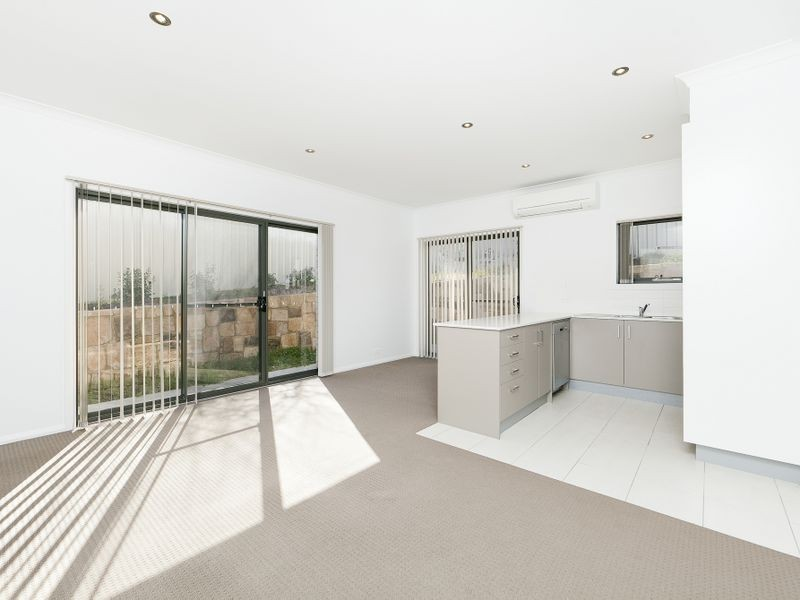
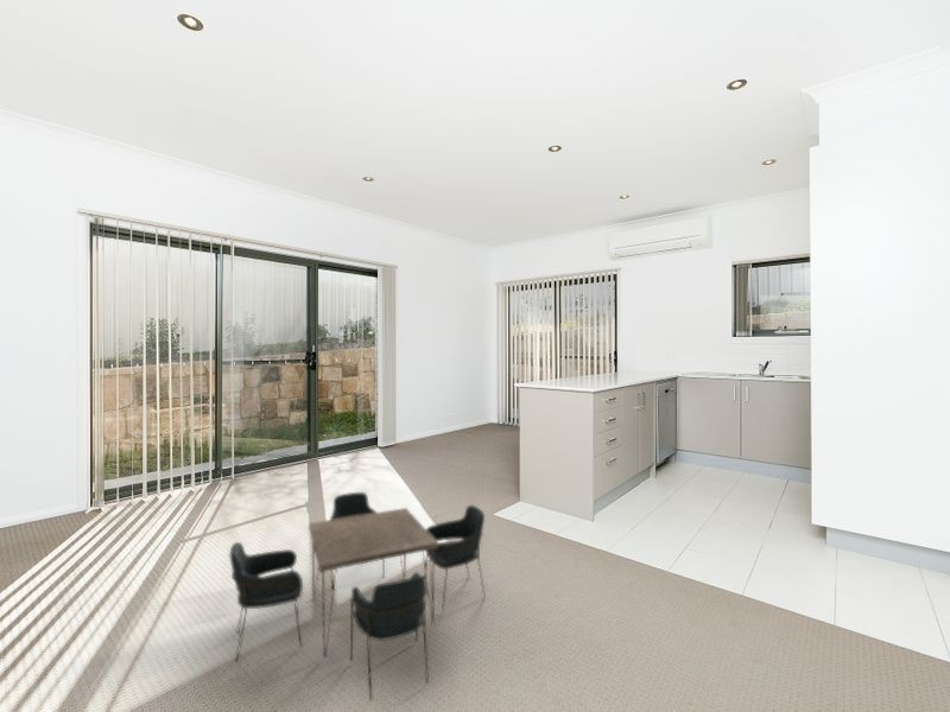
+ dining table [228,491,487,703]
